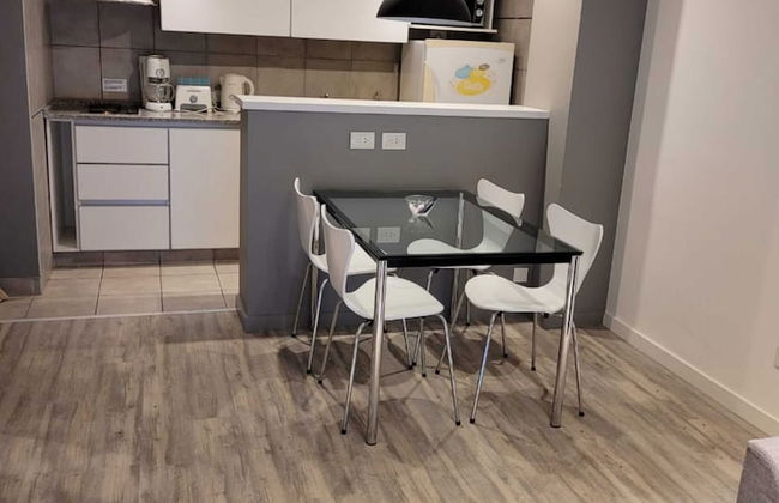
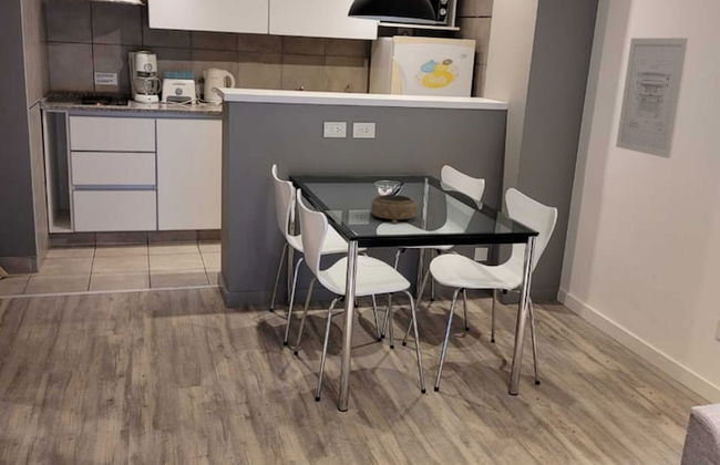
+ wall art [615,37,691,159]
+ decorative bowl [370,194,418,225]
